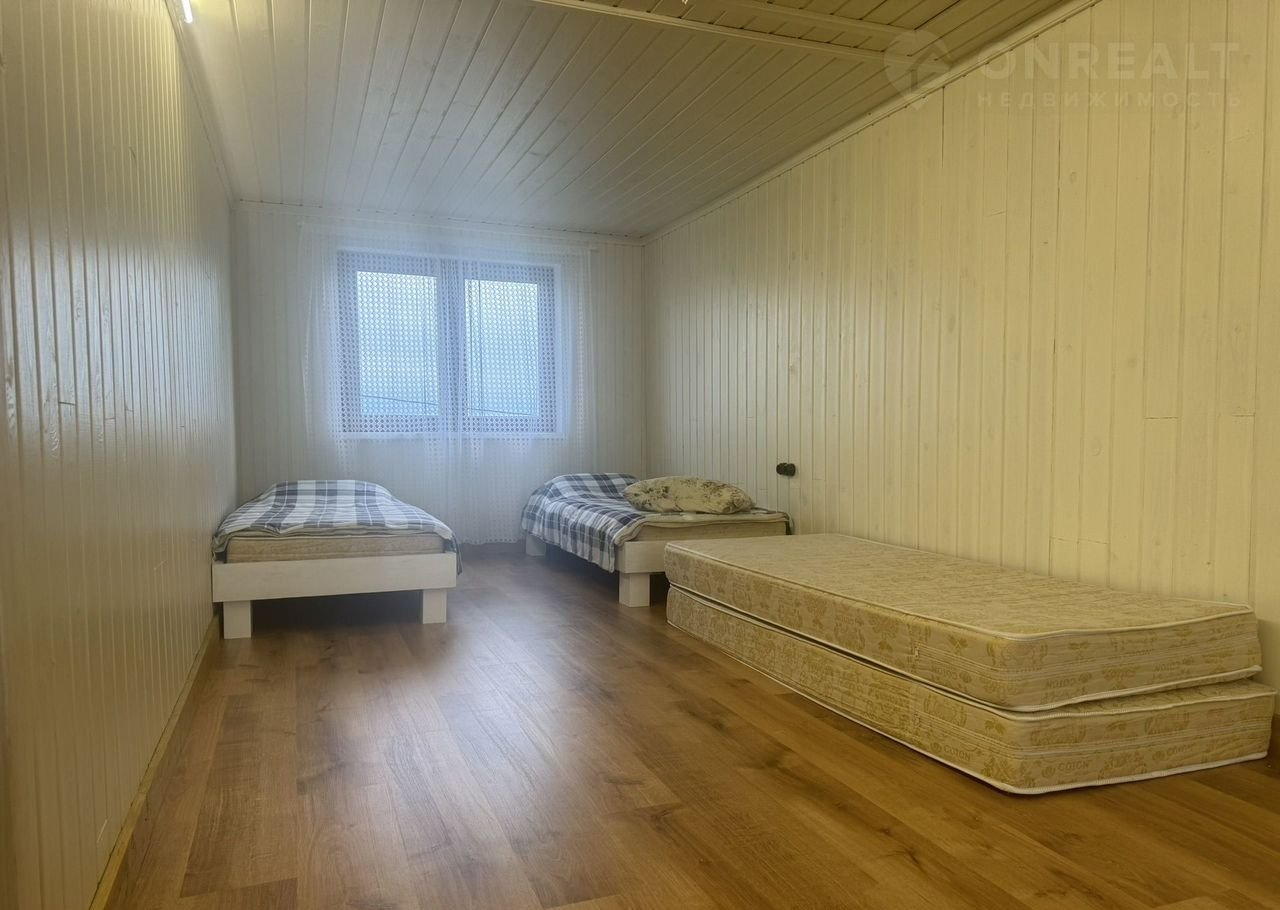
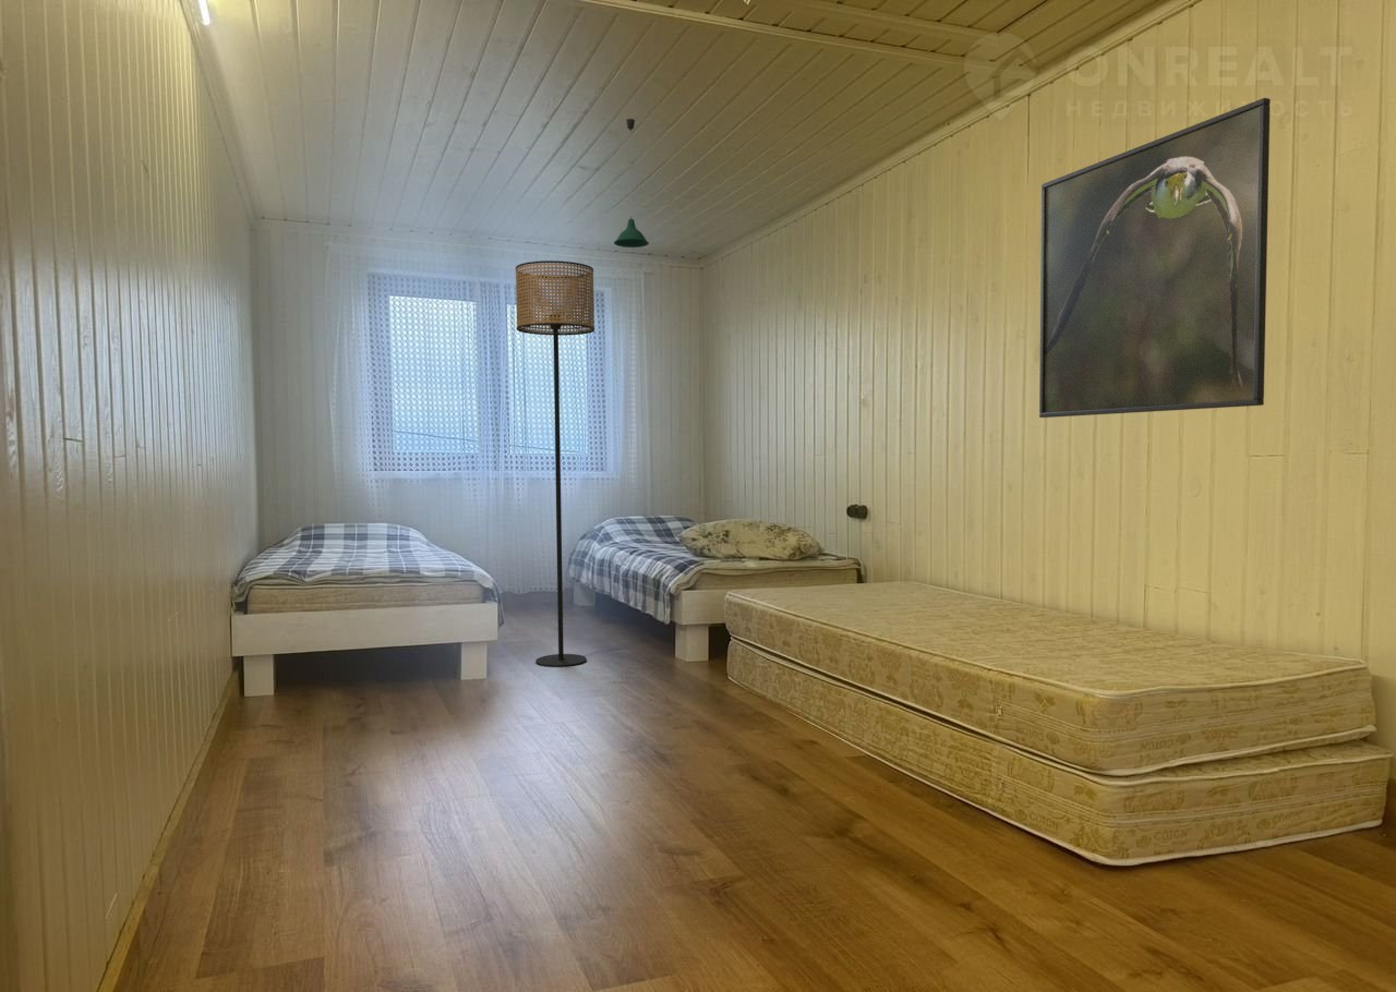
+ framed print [1038,97,1272,419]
+ pendant light [613,118,650,249]
+ floor lamp [515,259,595,668]
